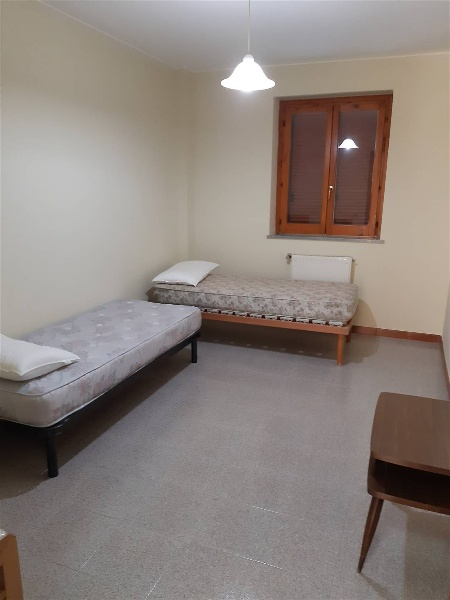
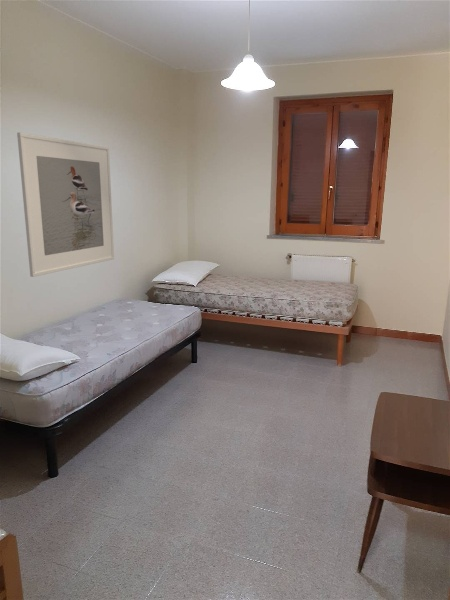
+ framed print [16,131,115,278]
